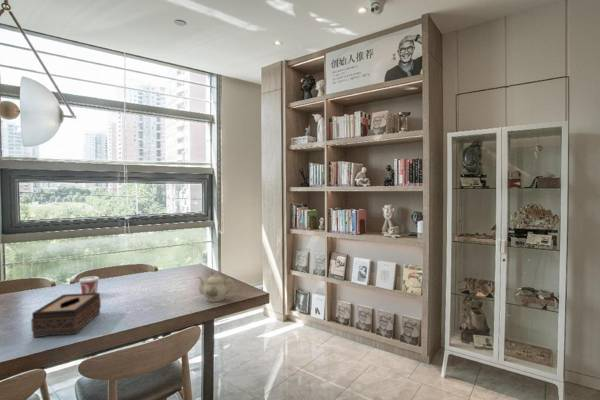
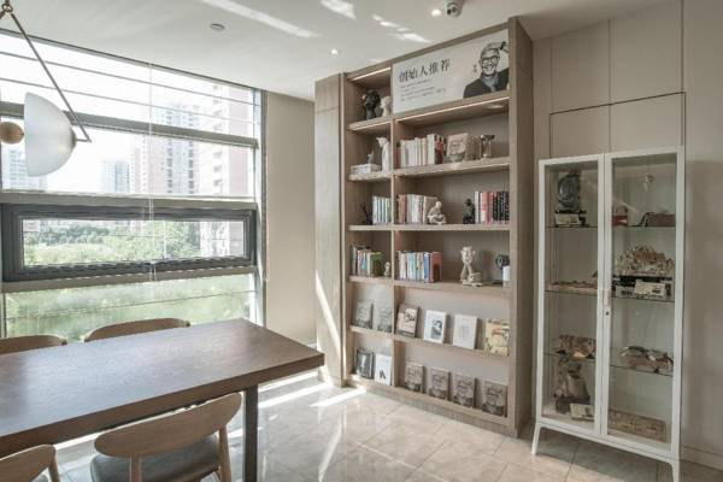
- tissue box [30,292,102,338]
- teapot [197,274,235,303]
- cup [78,275,100,294]
